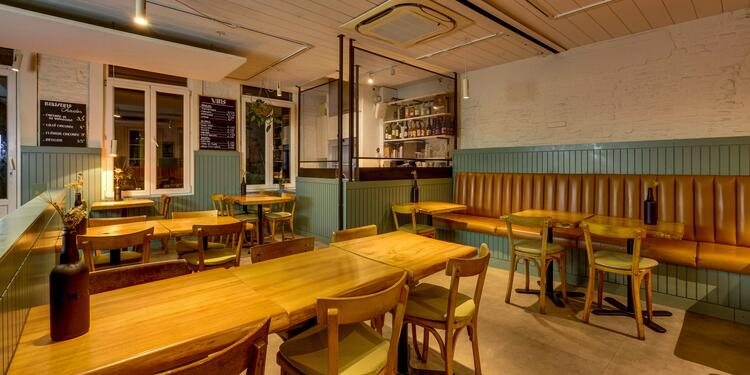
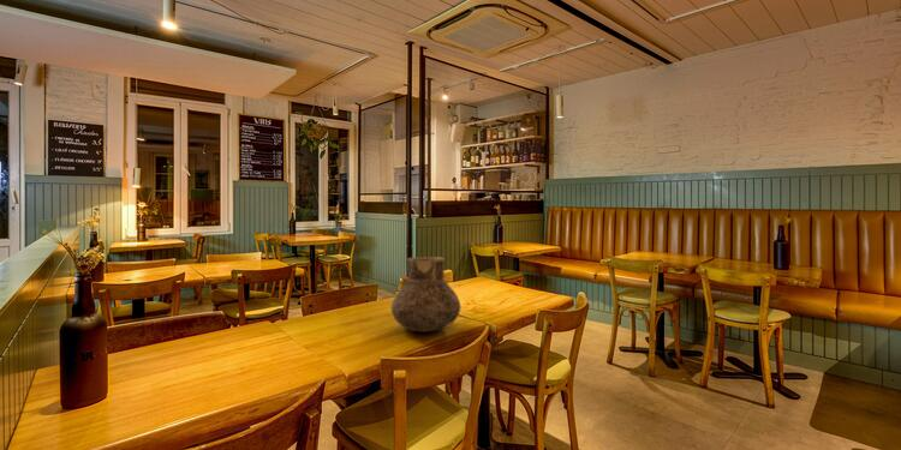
+ vase [389,256,463,332]
